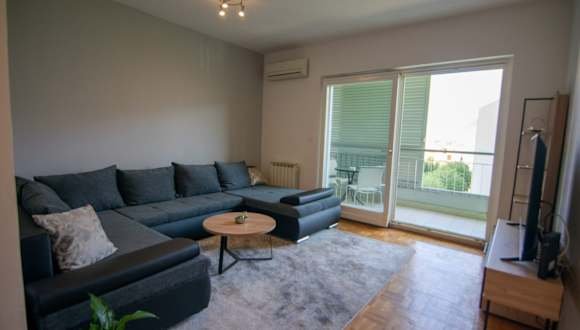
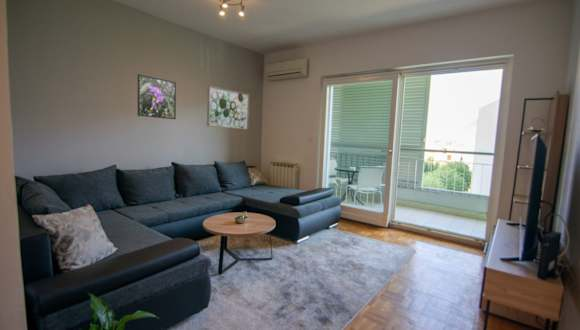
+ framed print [137,73,177,120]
+ wall art [206,85,250,130]
